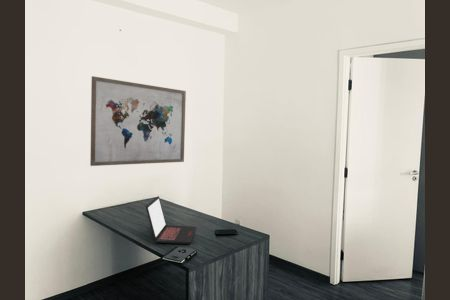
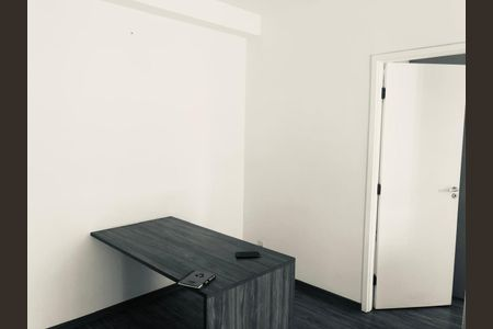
- laptop [145,195,197,245]
- wall art [89,75,187,167]
